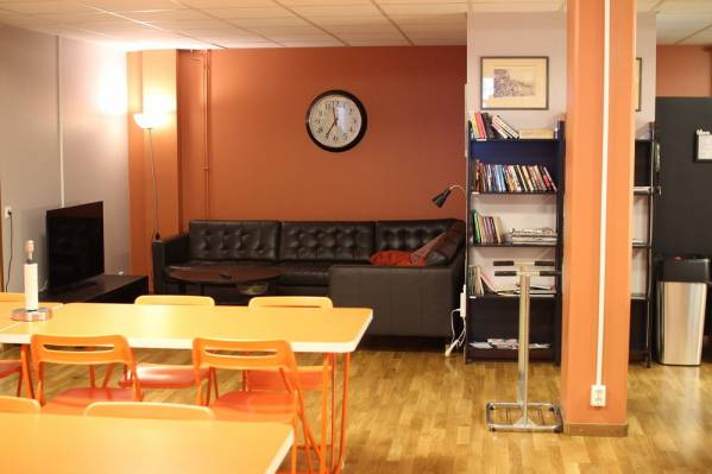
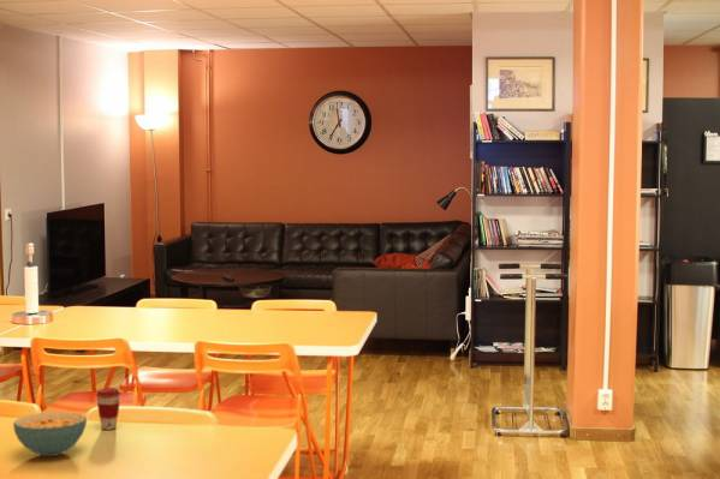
+ coffee cup [95,387,121,431]
+ cereal bowl [12,411,88,457]
